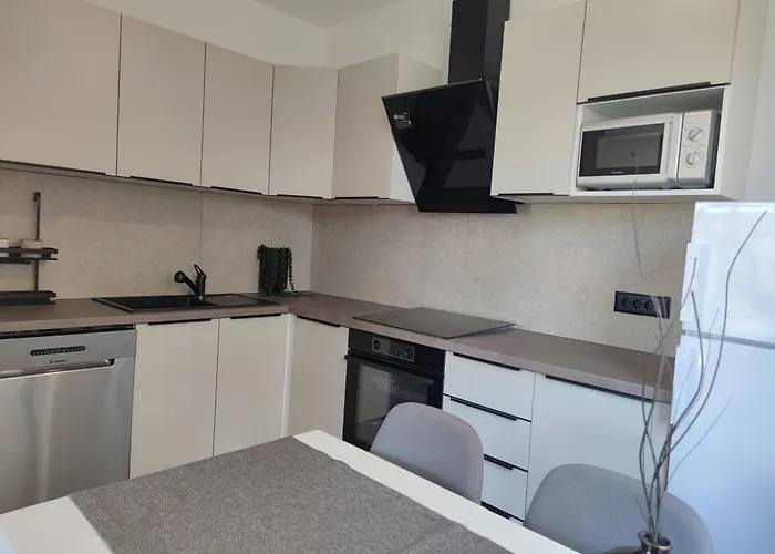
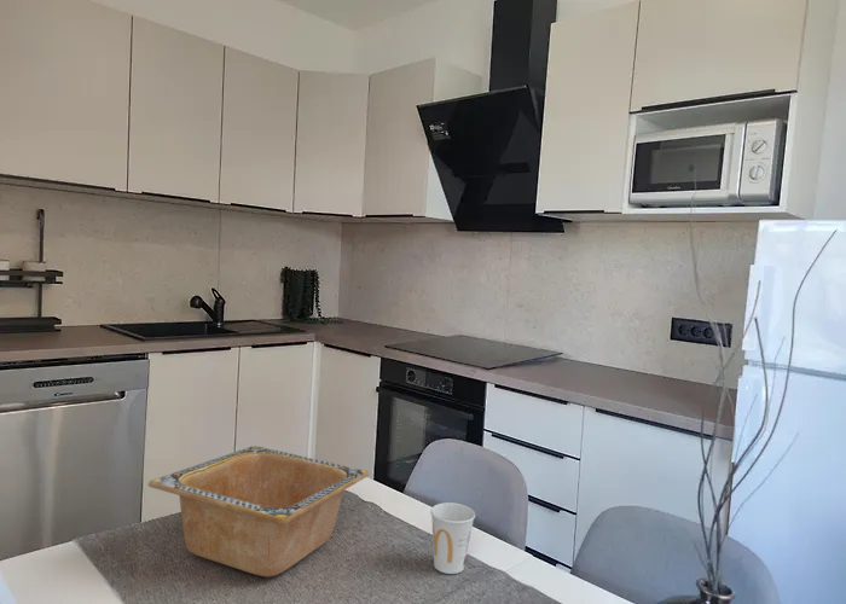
+ cup [429,501,476,575]
+ serving bowl [147,445,370,579]
